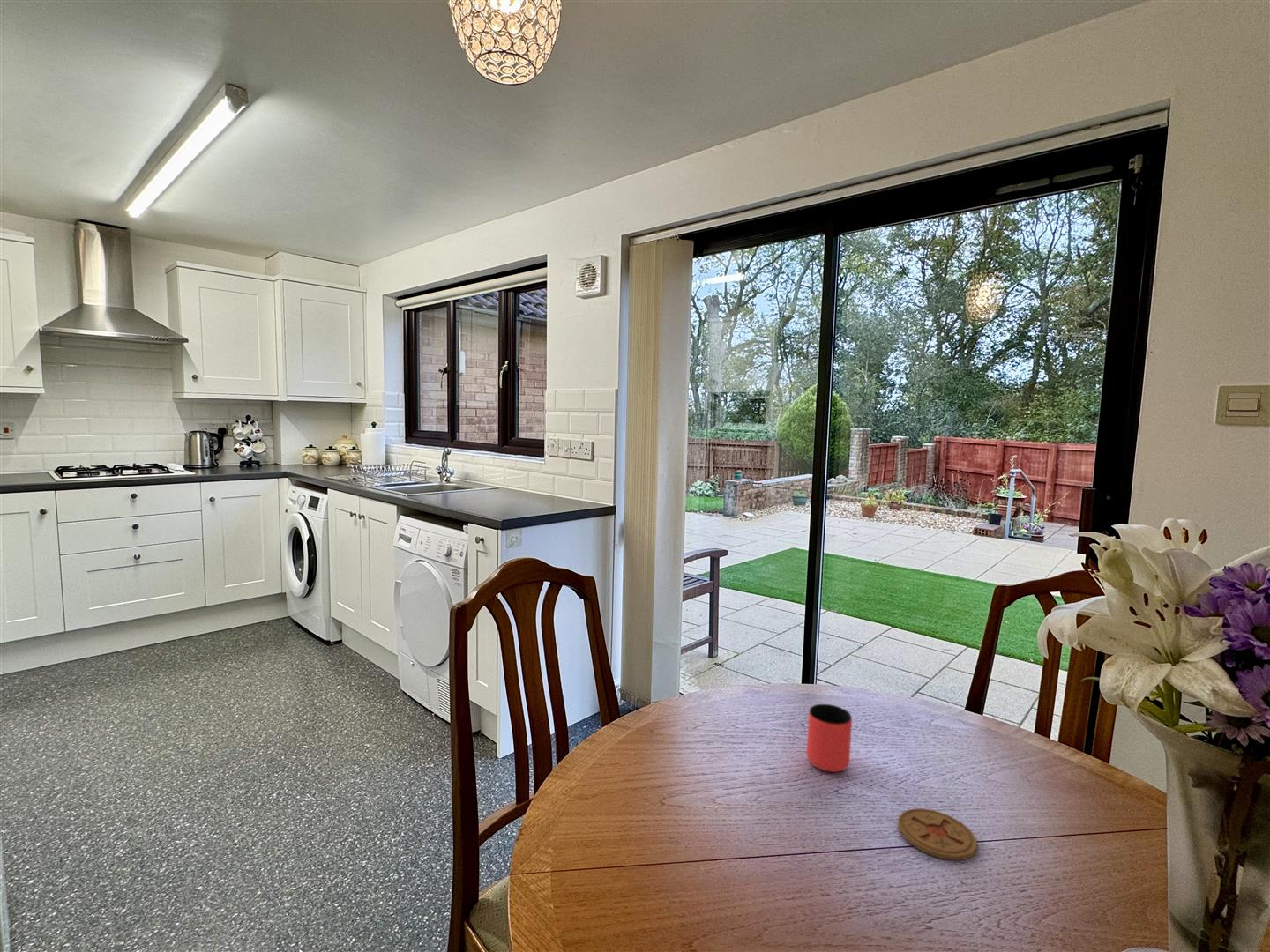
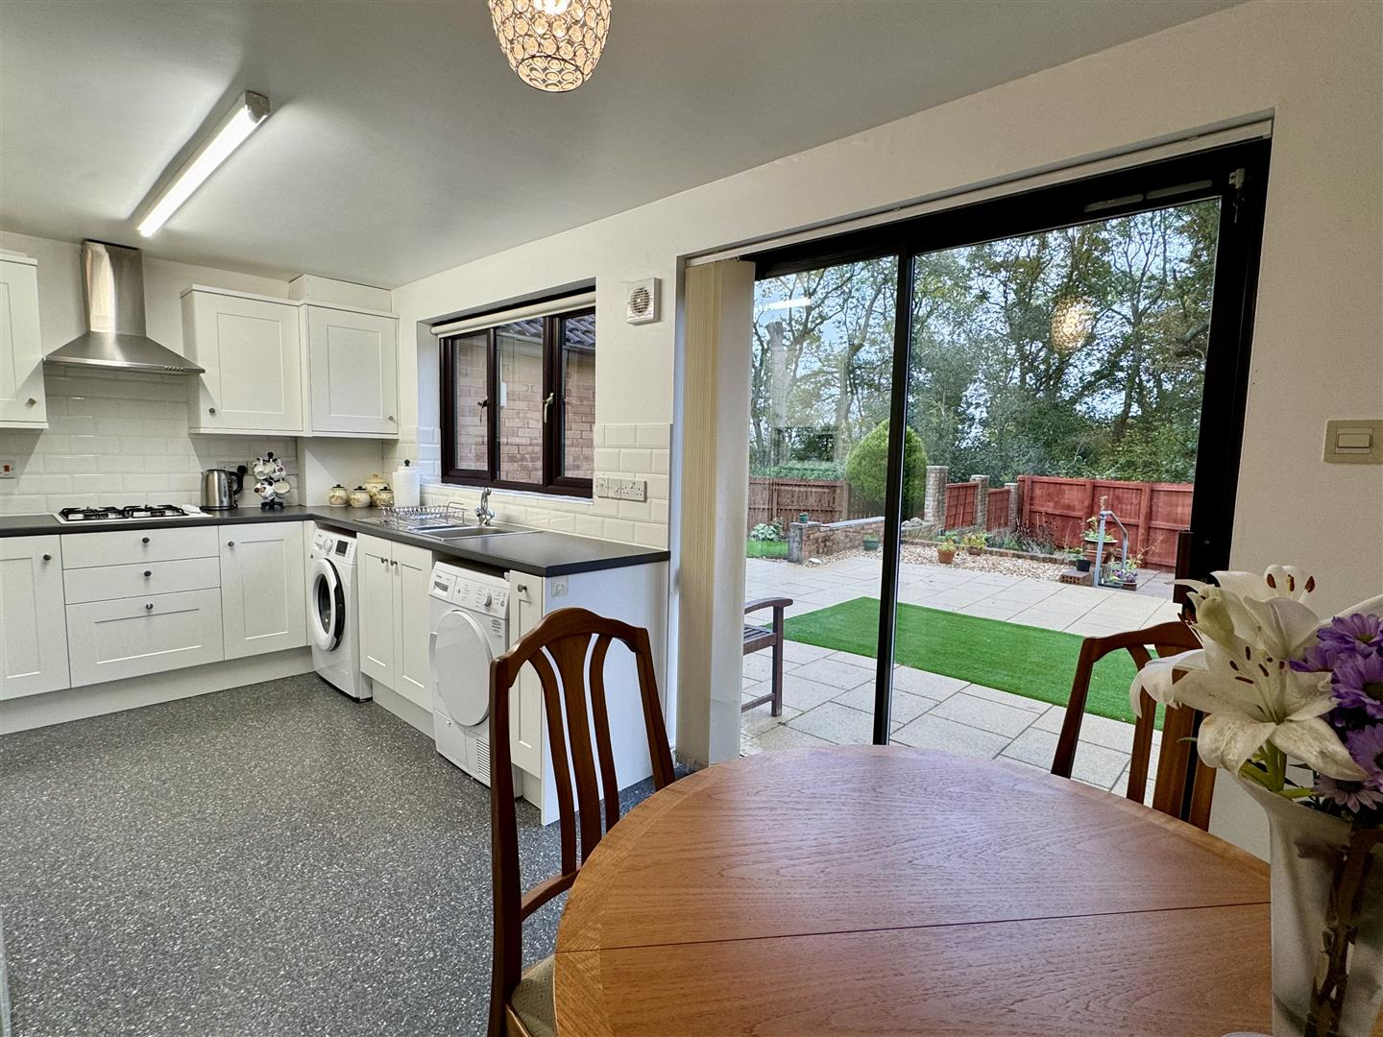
- cup [806,703,853,773]
- coaster [897,807,978,861]
